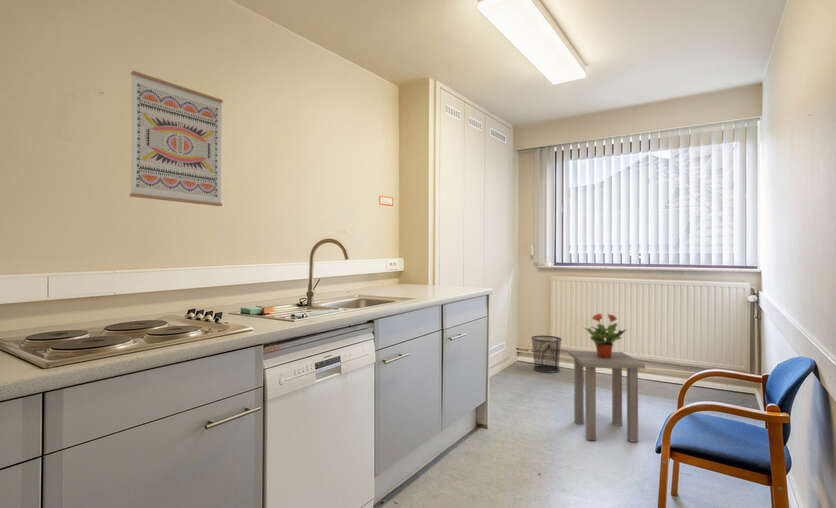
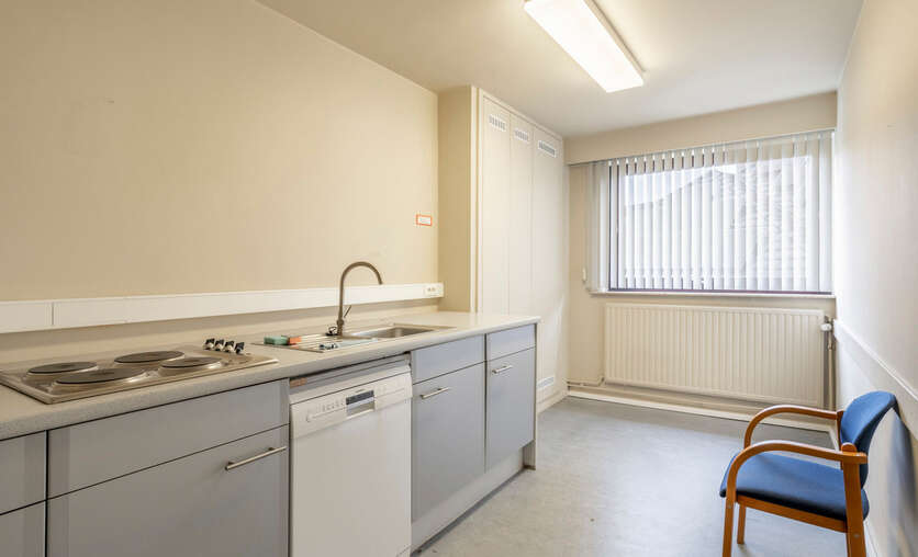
- waste bin [530,334,563,374]
- wall art [129,70,224,207]
- side table [567,350,646,443]
- potted plant [582,312,627,358]
